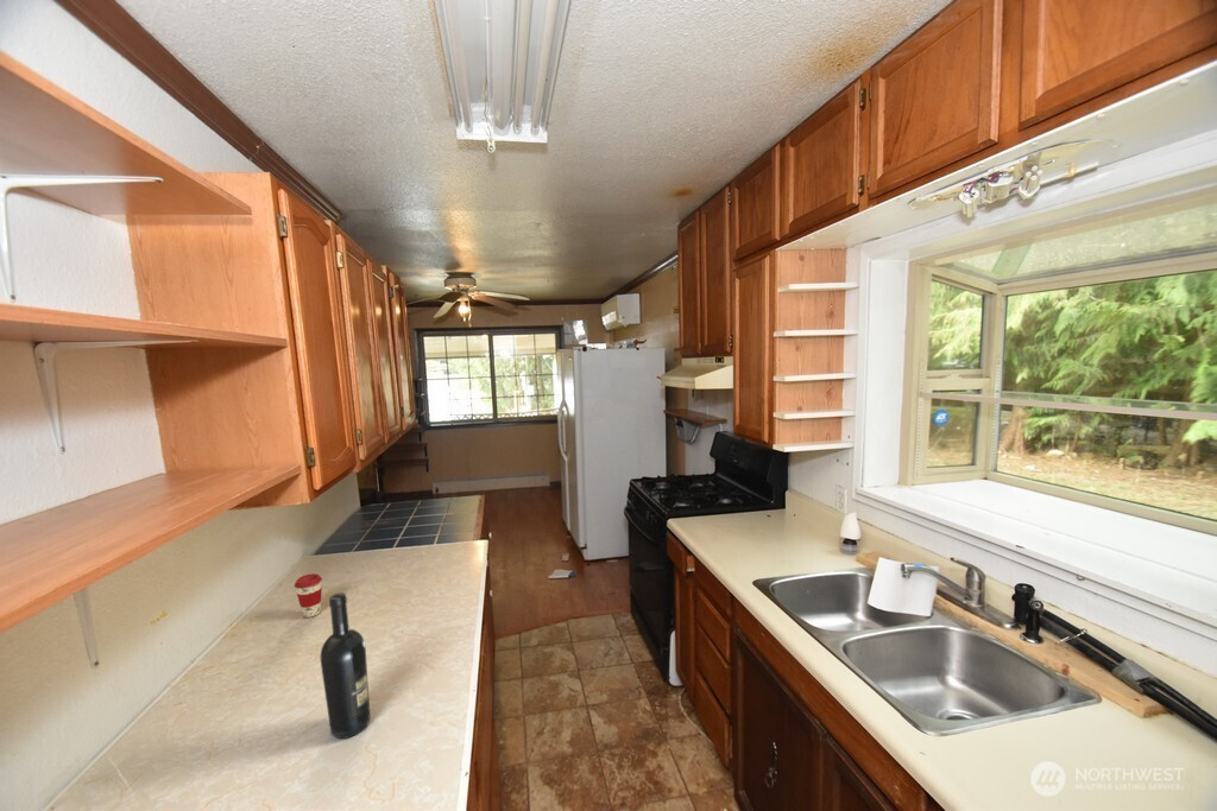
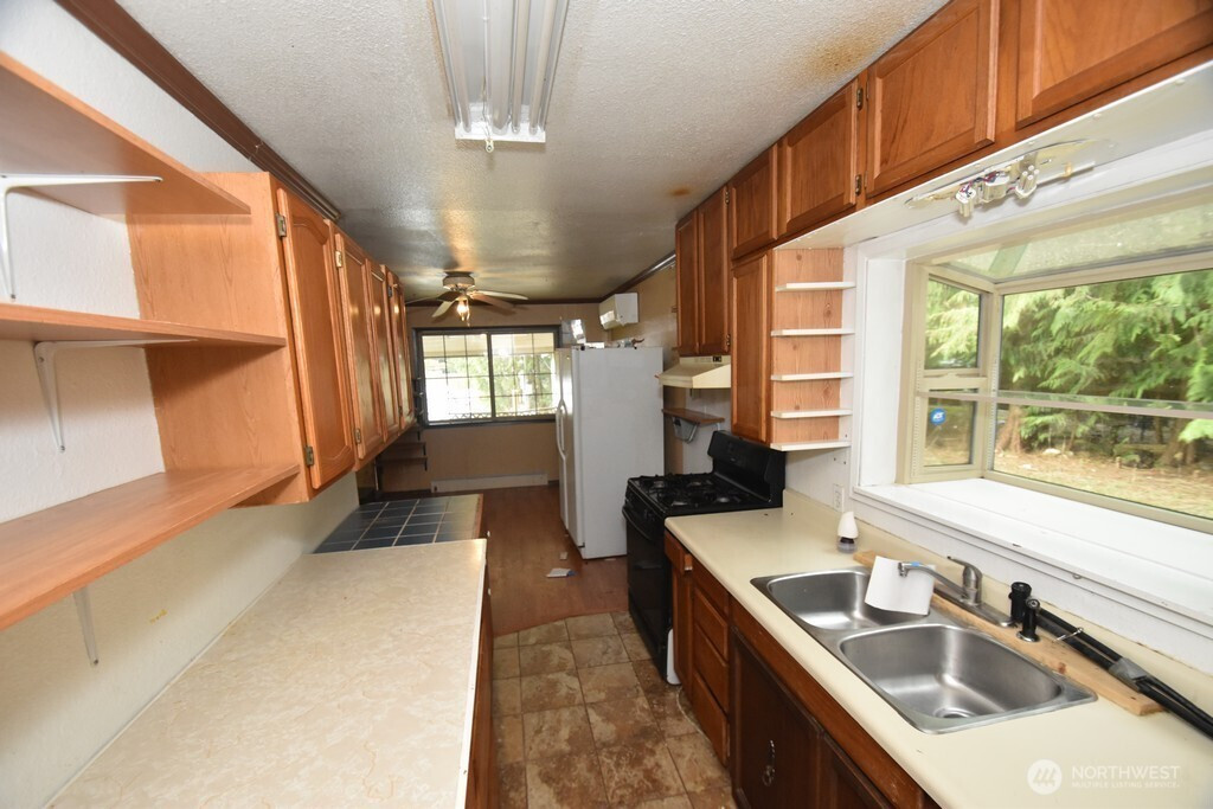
- wine bottle [320,591,371,740]
- coffee cup [294,572,323,619]
